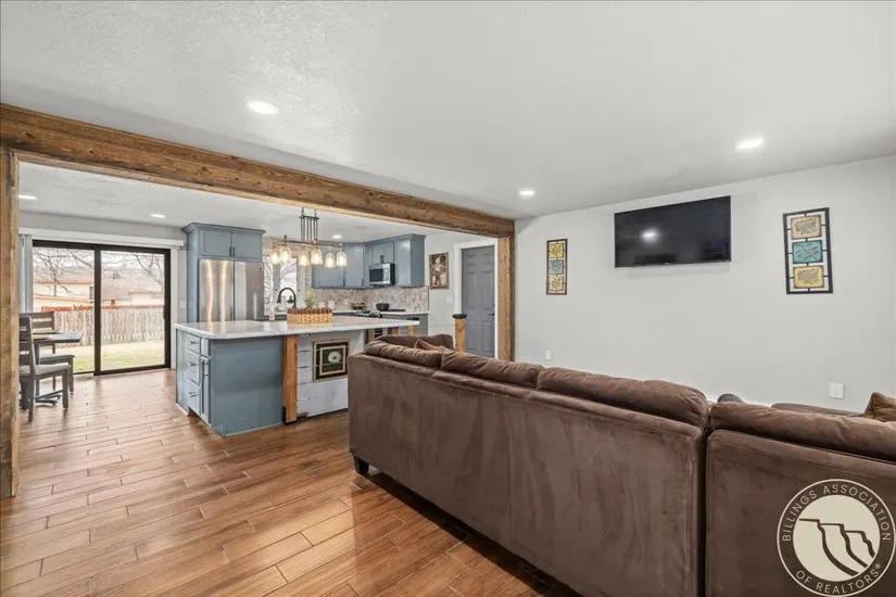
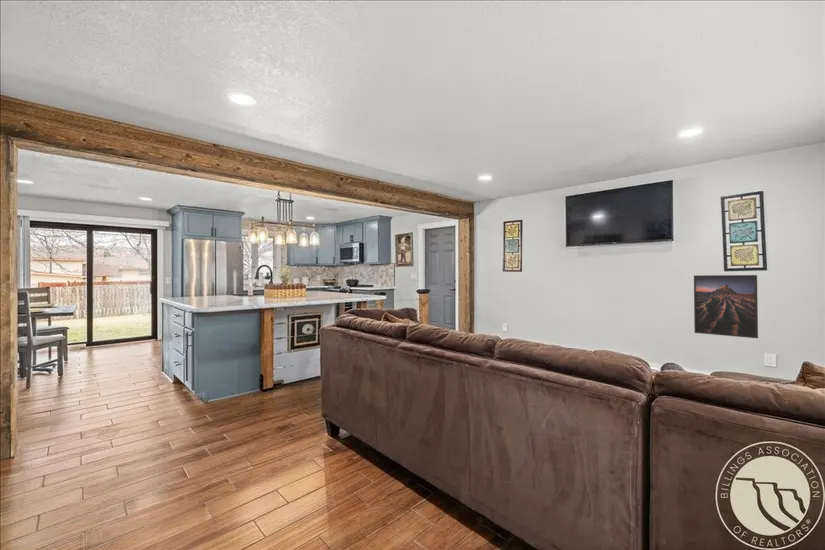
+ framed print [693,274,759,339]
